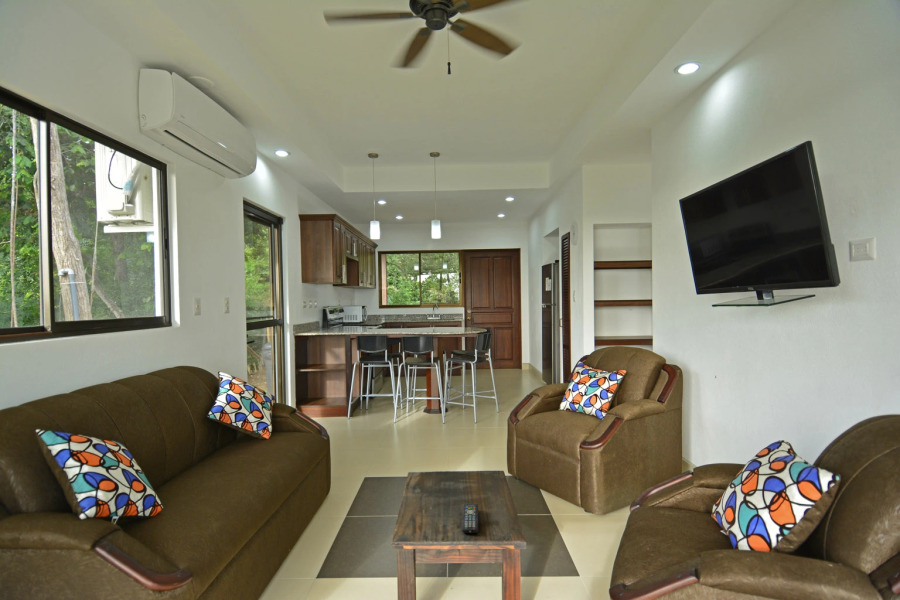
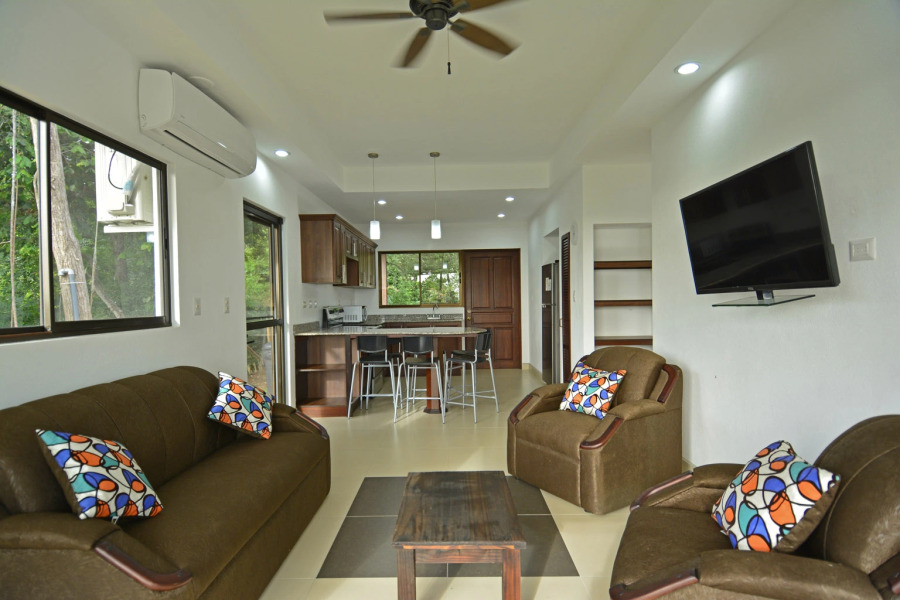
- remote control [461,503,479,534]
